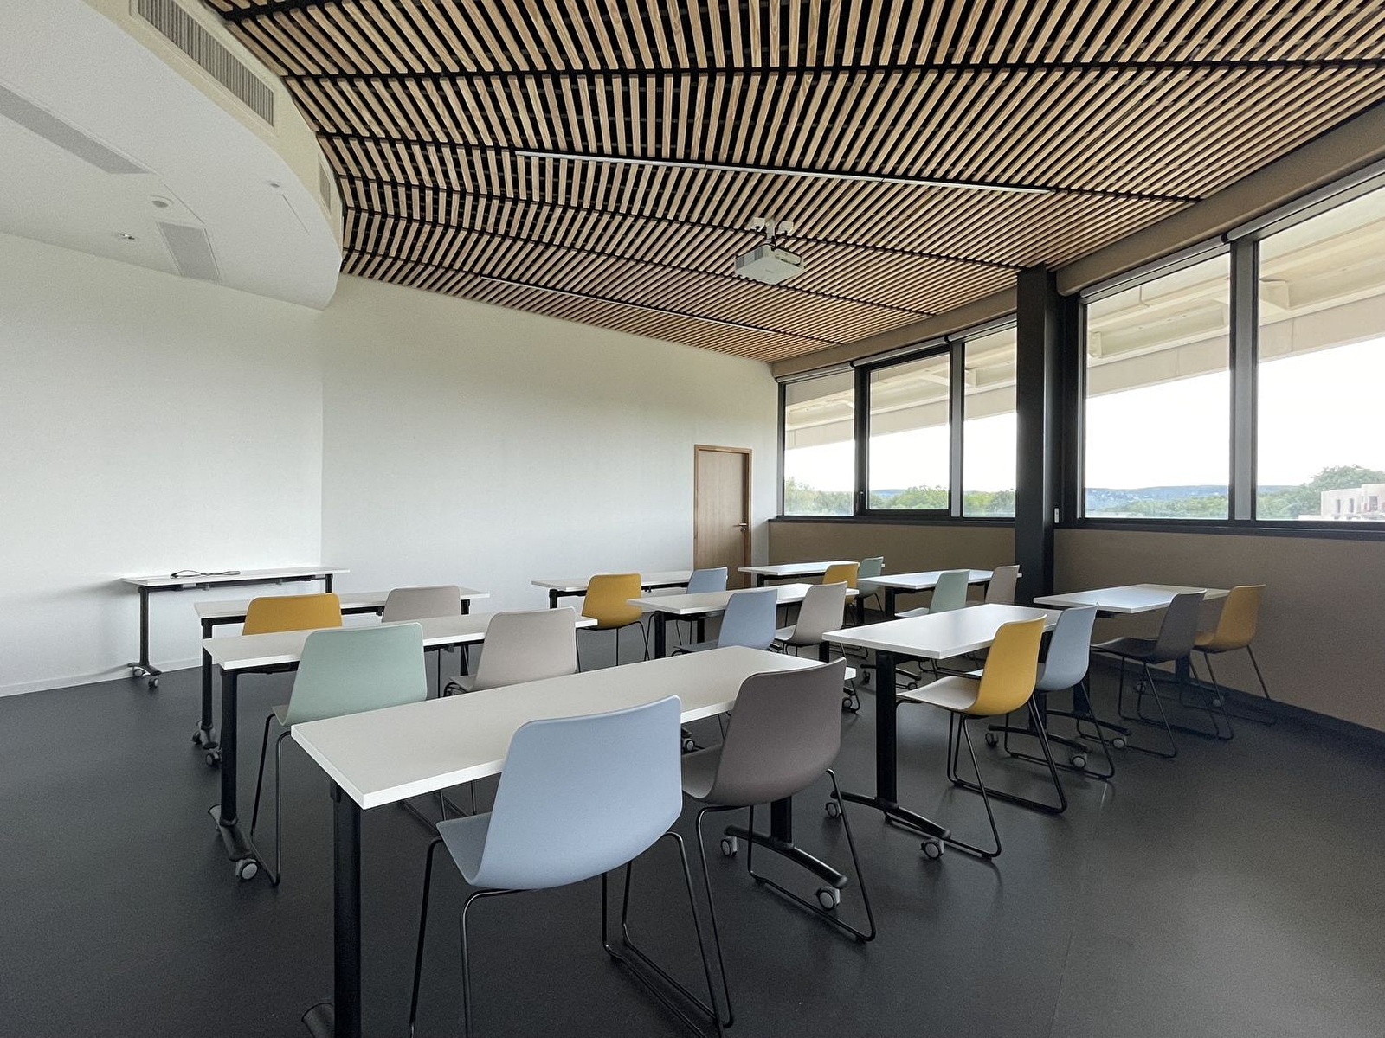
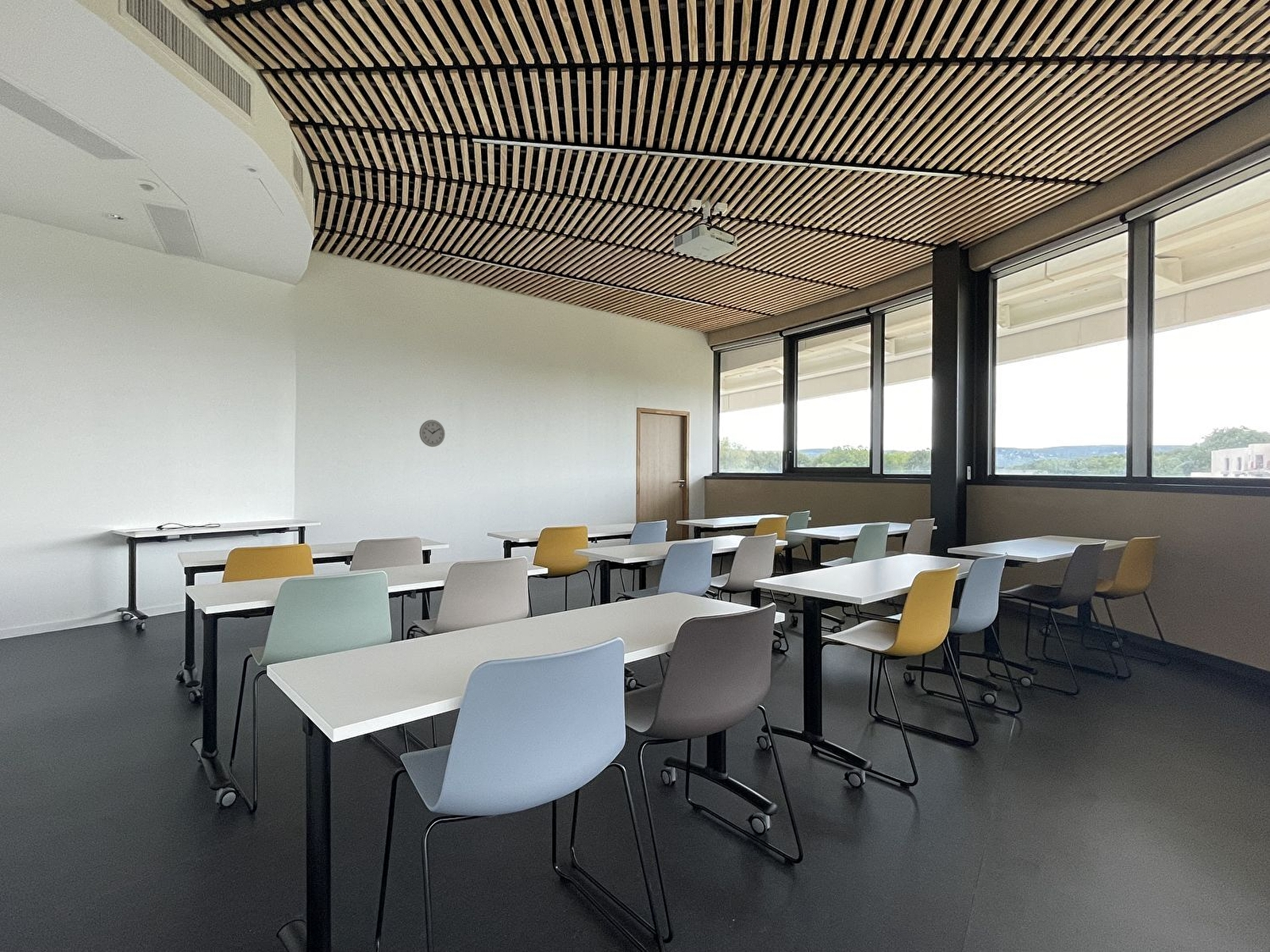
+ wall clock [418,419,445,447]
